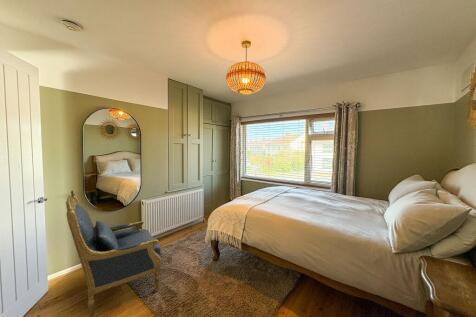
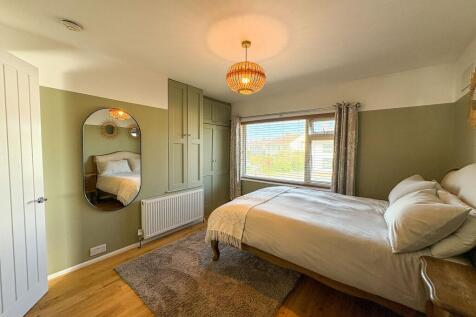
- armchair [65,189,162,317]
